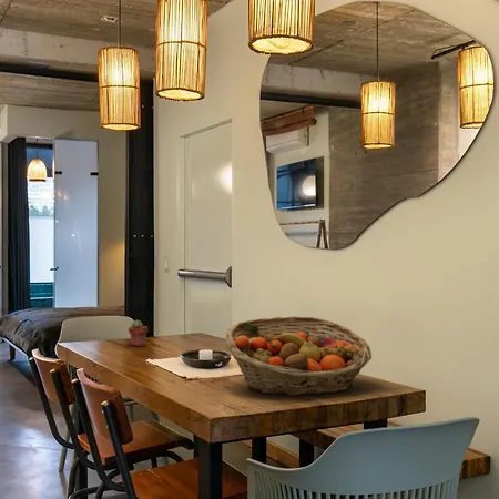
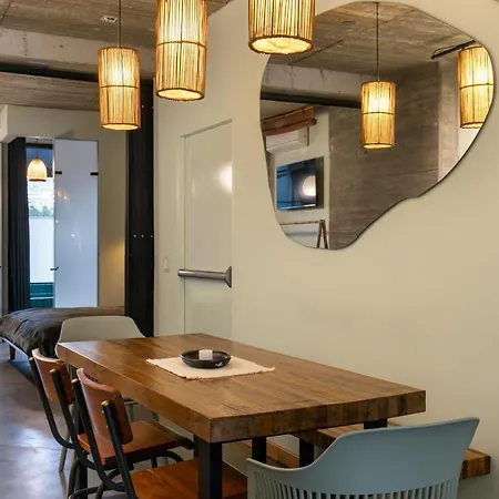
- potted succulent [128,319,149,347]
- fruit basket [225,315,373,397]
